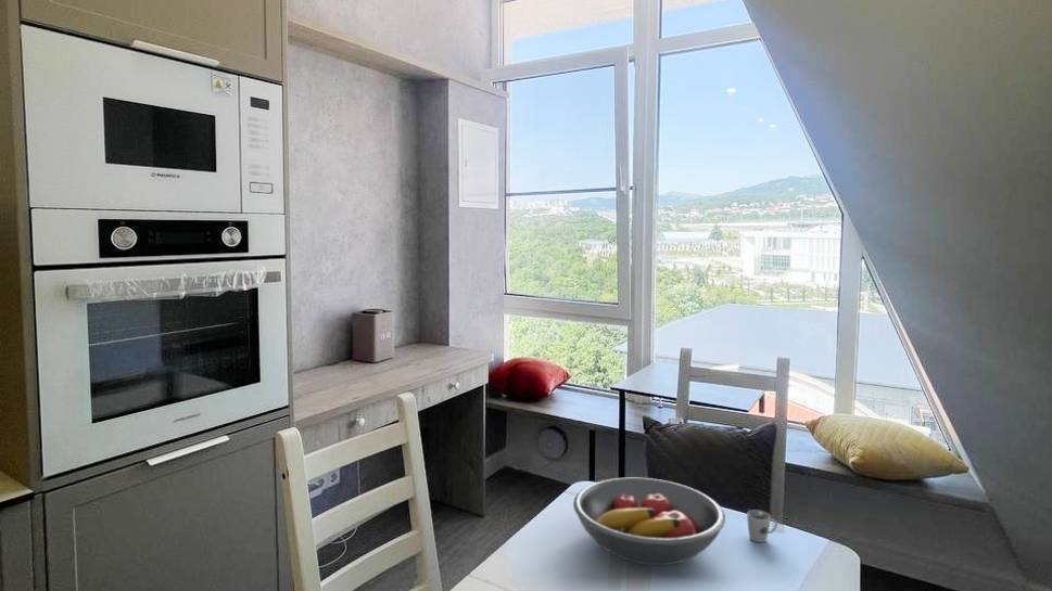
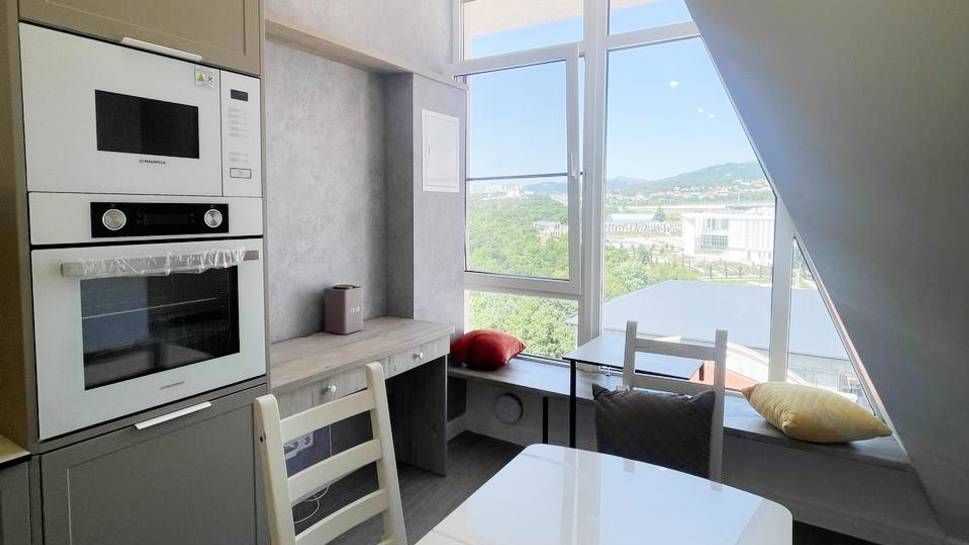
- fruit bowl [572,477,726,566]
- cup [746,509,778,543]
